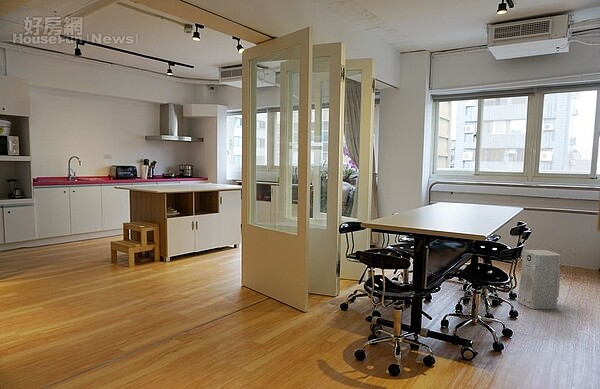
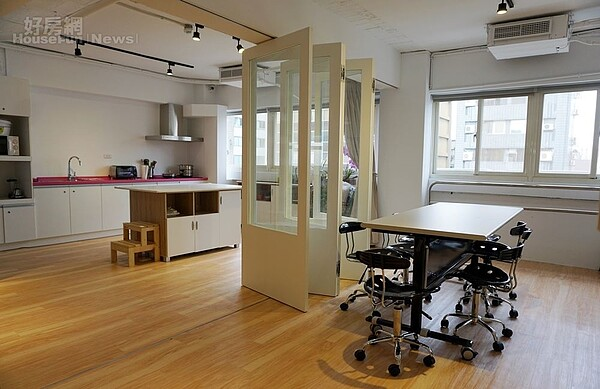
- air purifier [516,249,562,310]
